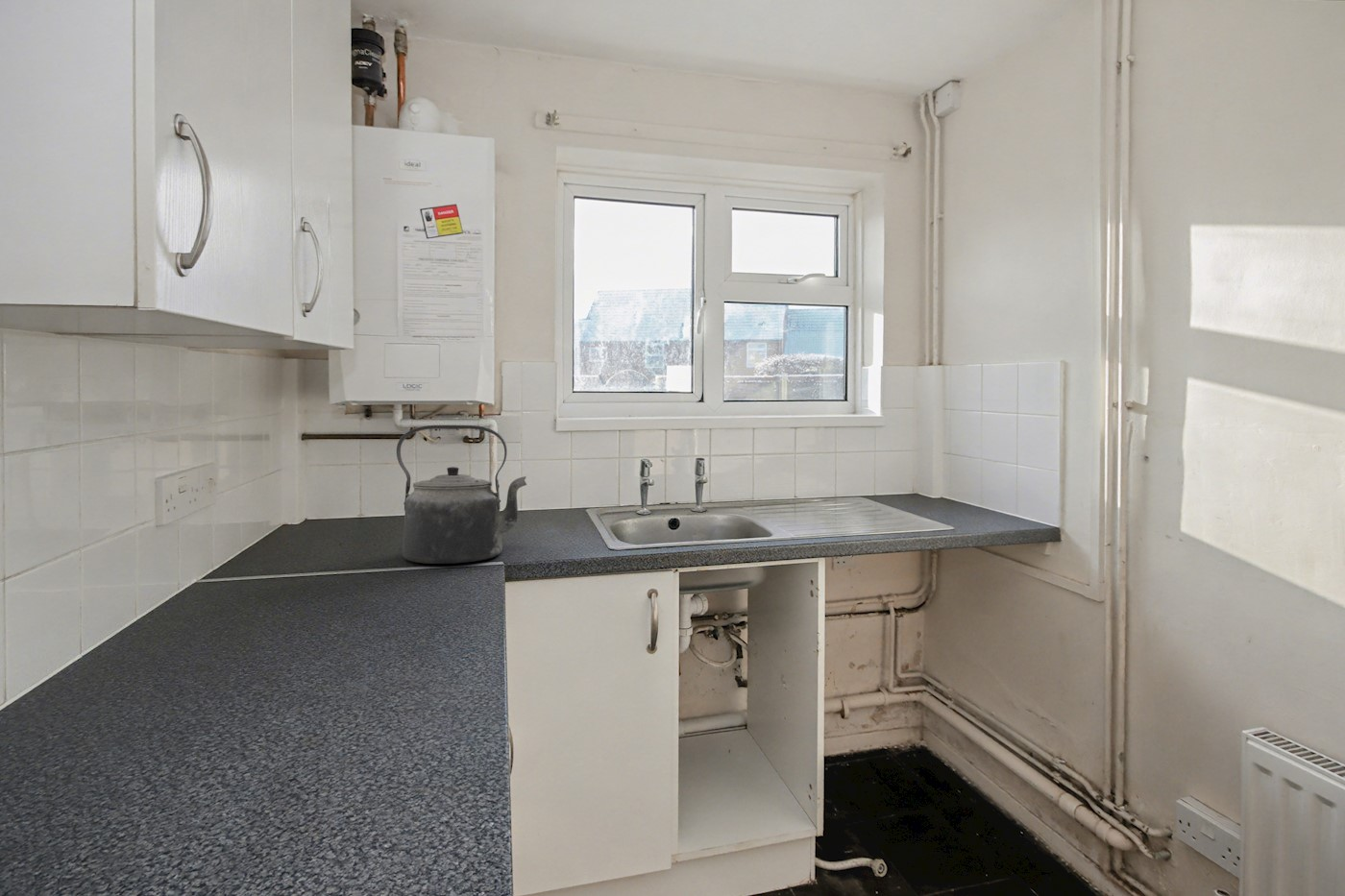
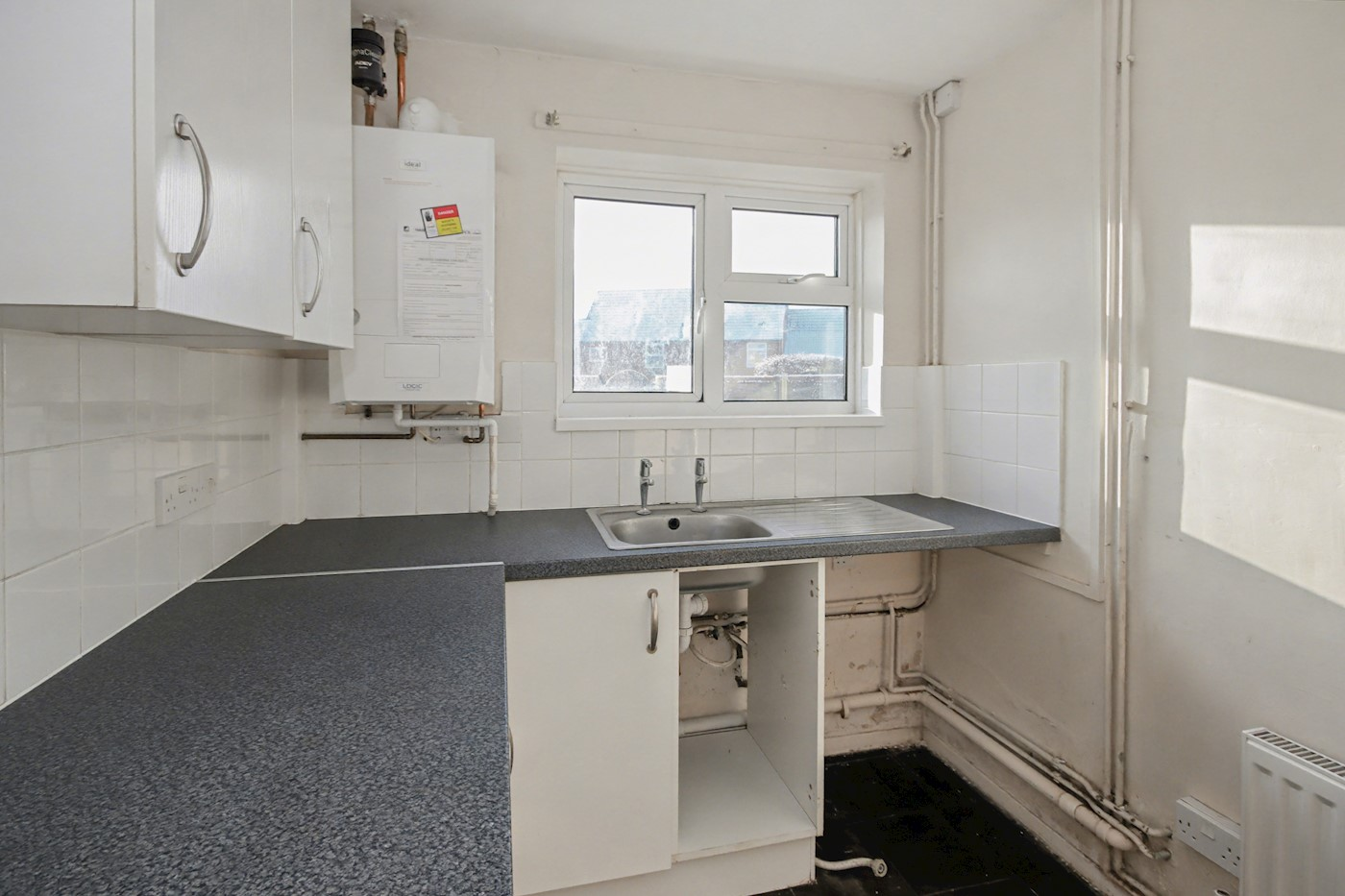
- kettle [396,424,527,565]
